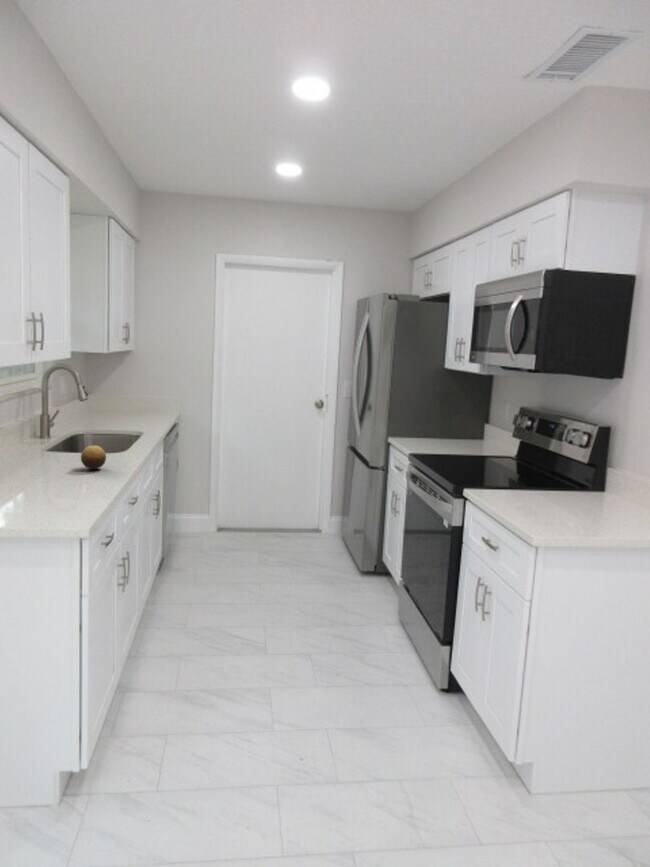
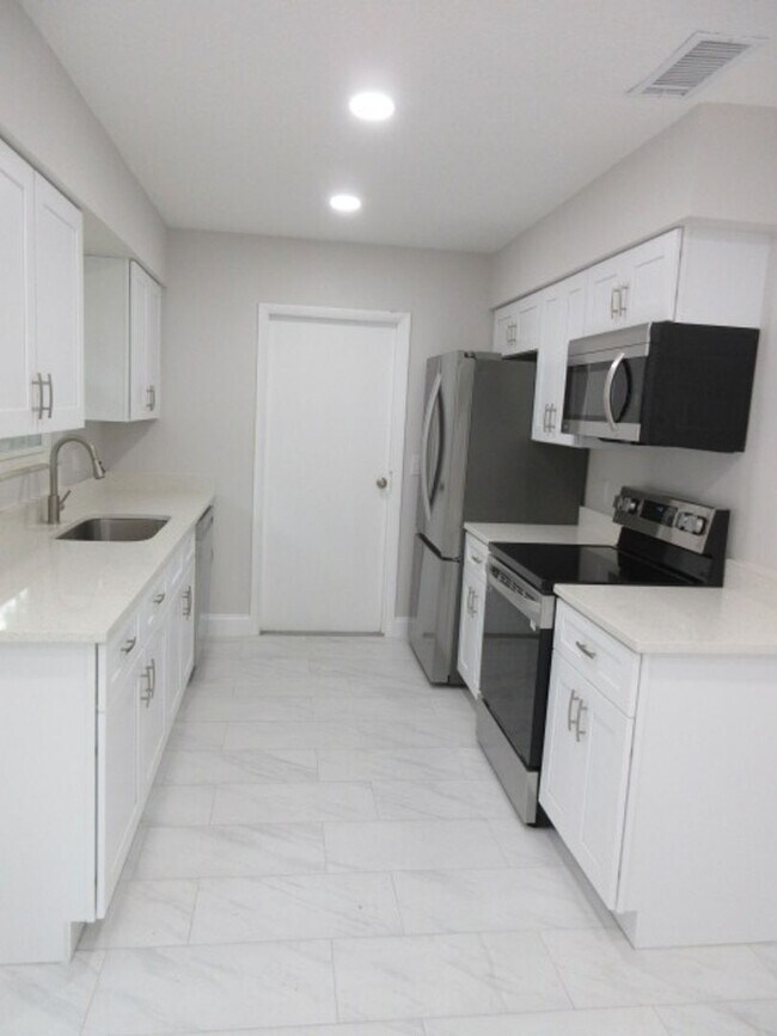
- fruit [80,444,107,470]
